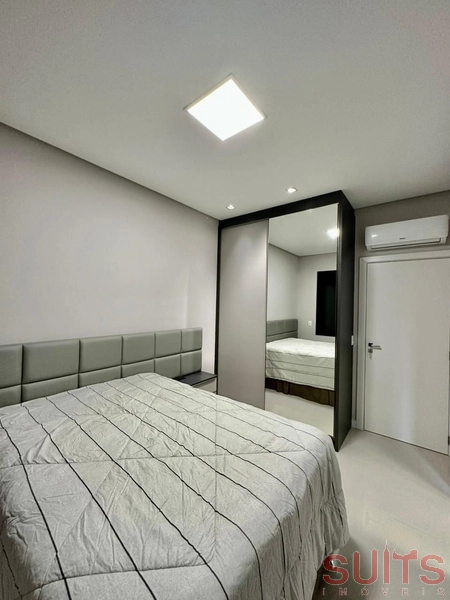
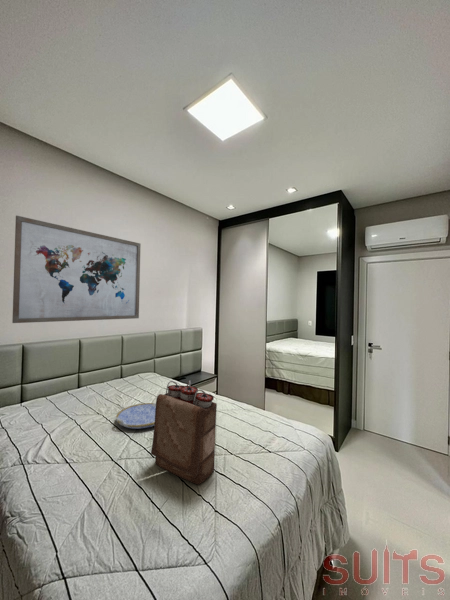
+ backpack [150,380,218,486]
+ wall art [11,214,142,324]
+ serving tray [115,402,156,430]
